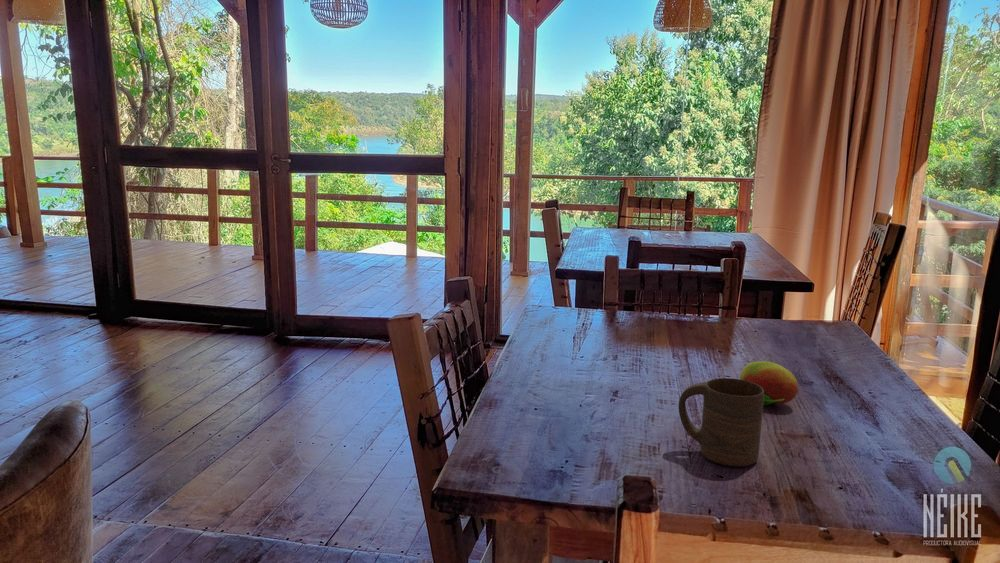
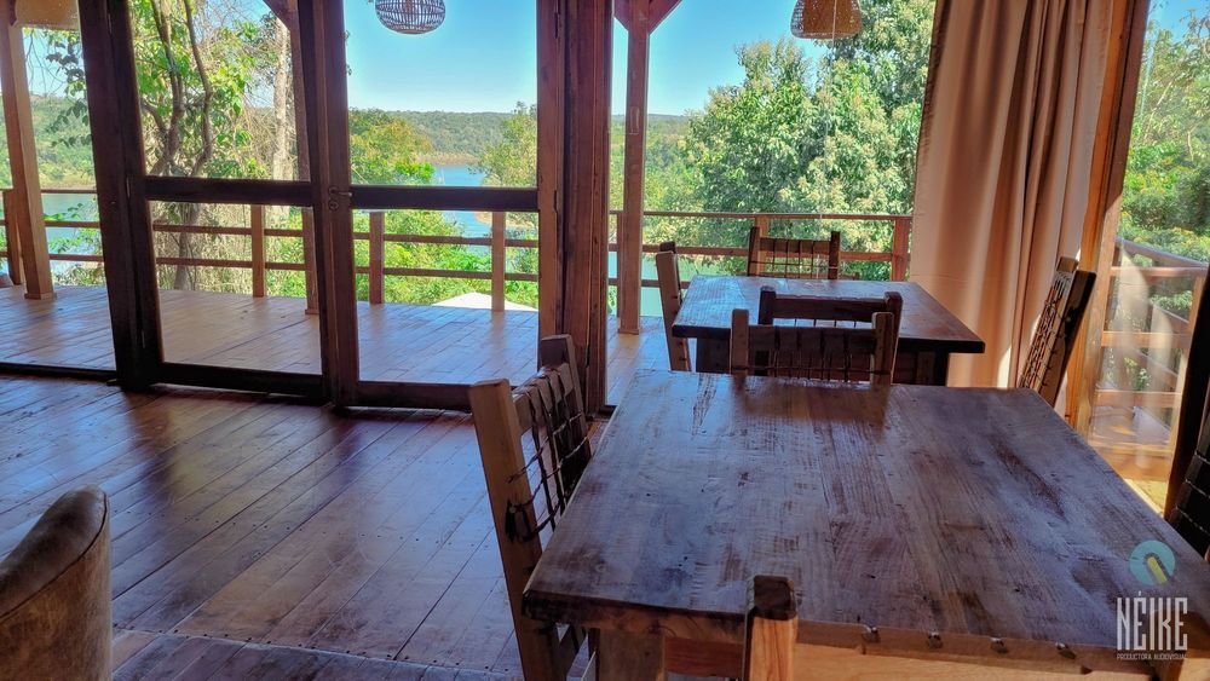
- cup [678,377,764,467]
- fruit [739,360,799,406]
